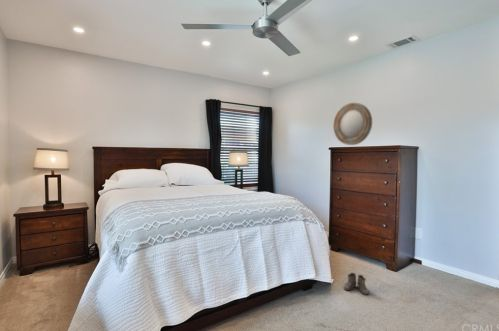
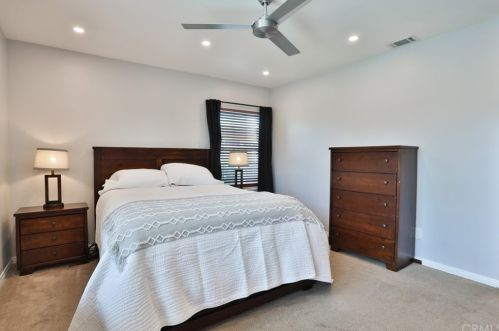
- home mirror [332,102,373,146]
- boots [343,272,370,296]
